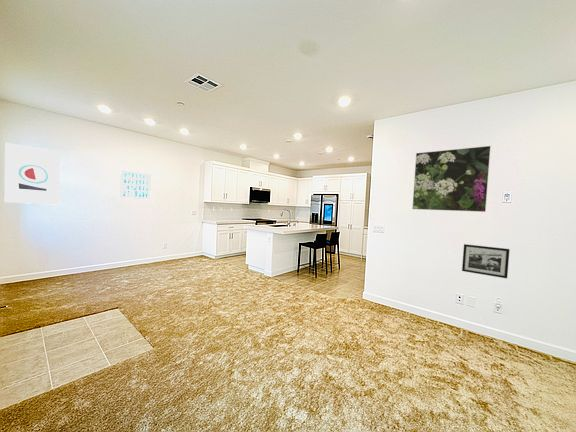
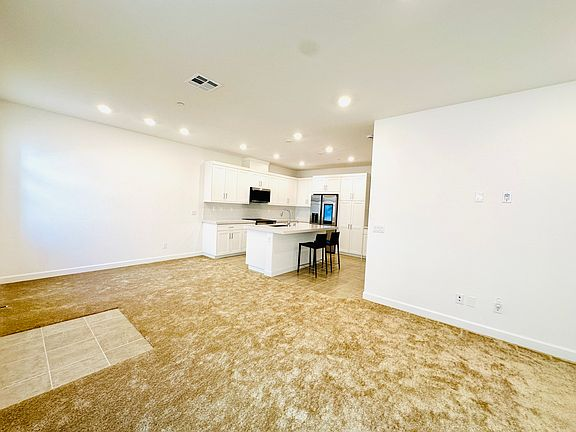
- picture frame [461,243,511,279]
- wall art [3,142,62,205]
- wall art [119,169,152,201]
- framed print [411,145,492,213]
